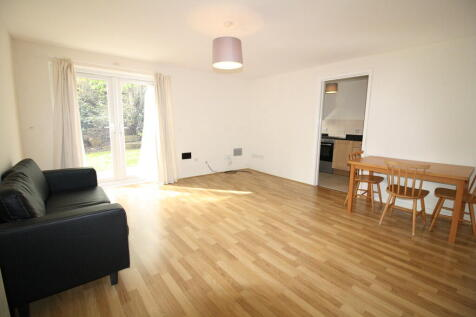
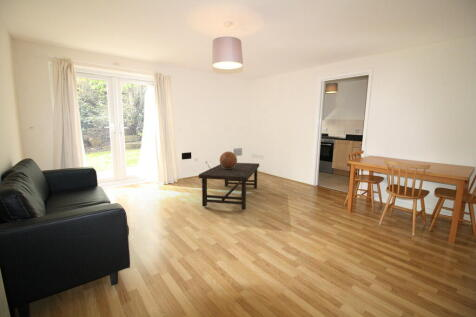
+ coffee table [198,162,260,211]
+ decorative globe [219,151,238,169]
